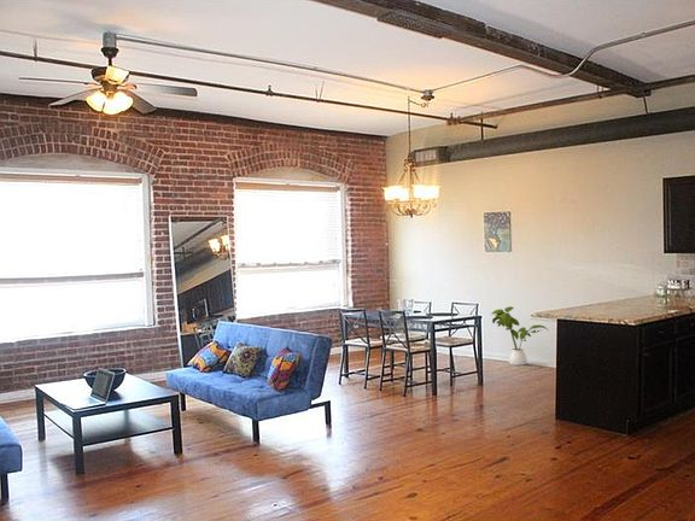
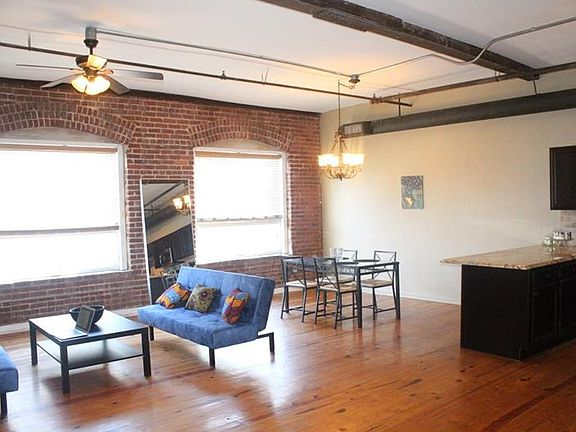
- house plant [490,305,550,367]
